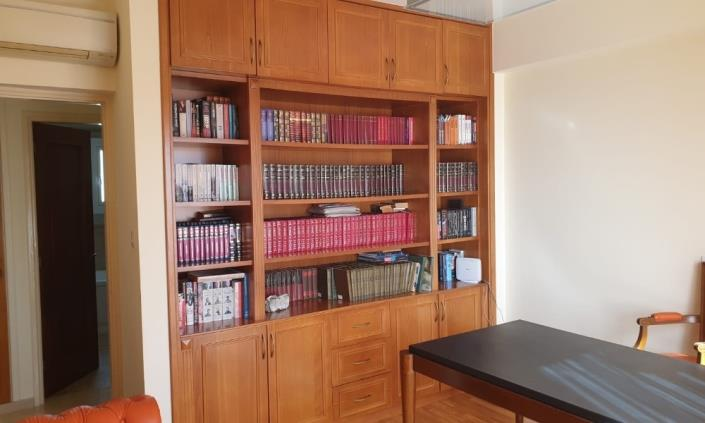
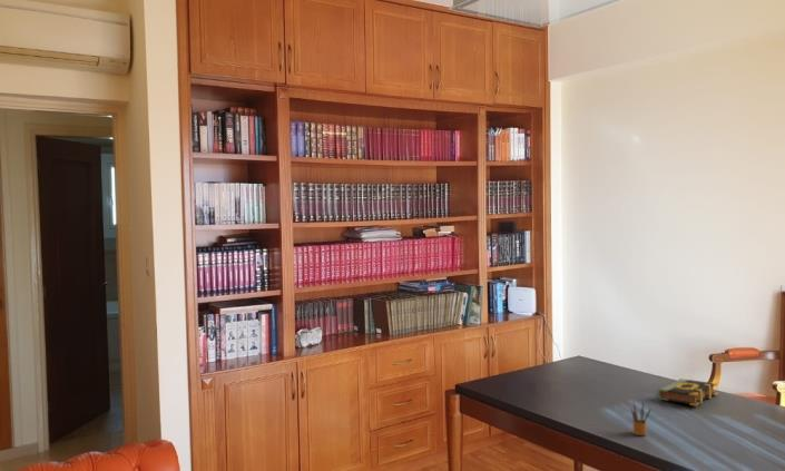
+ pencil box [629,400,652,436]
+ book [657,377,719,408]
